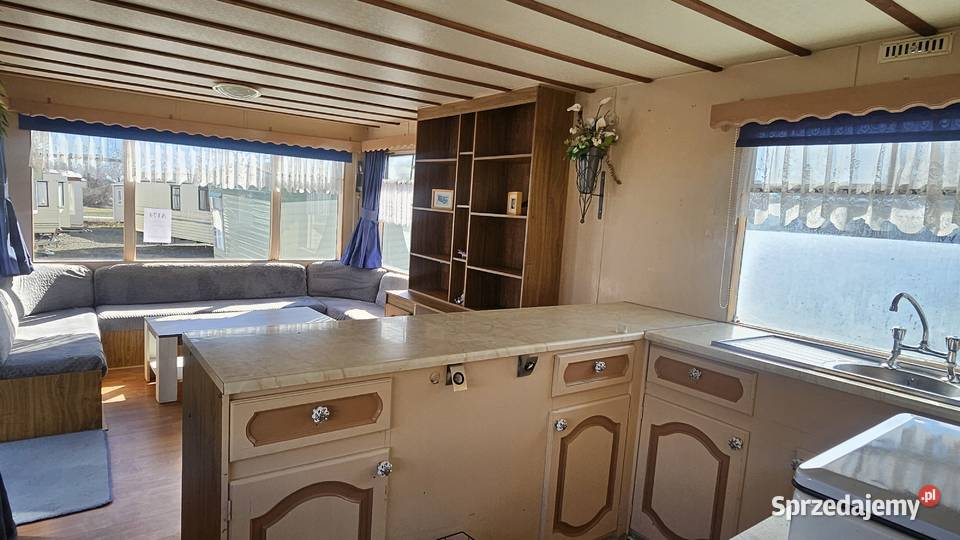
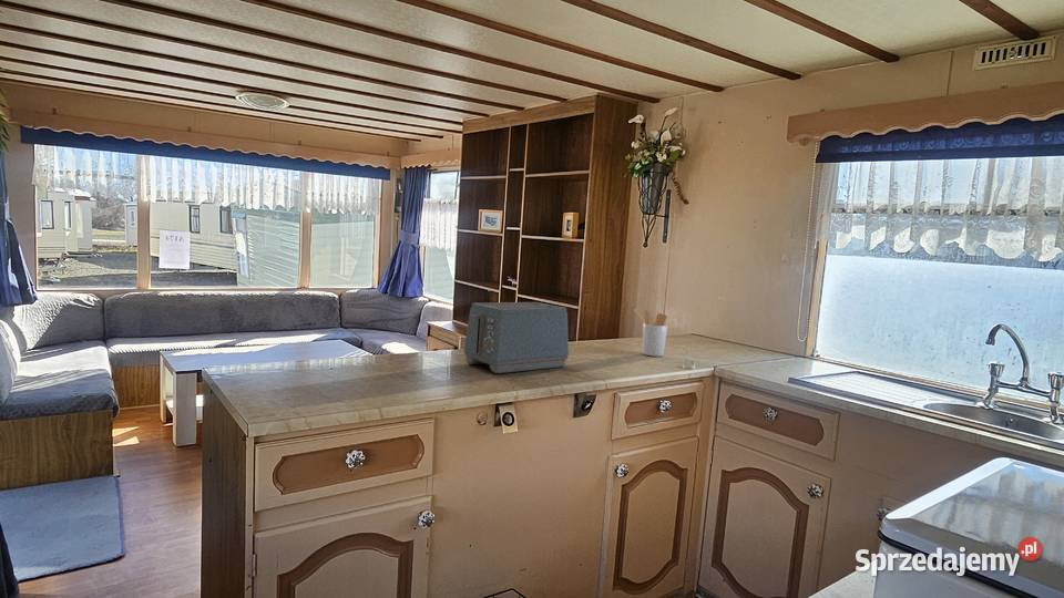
+ utensil holder [633,308,668,358]
+ toaster [463,301,570,374]
